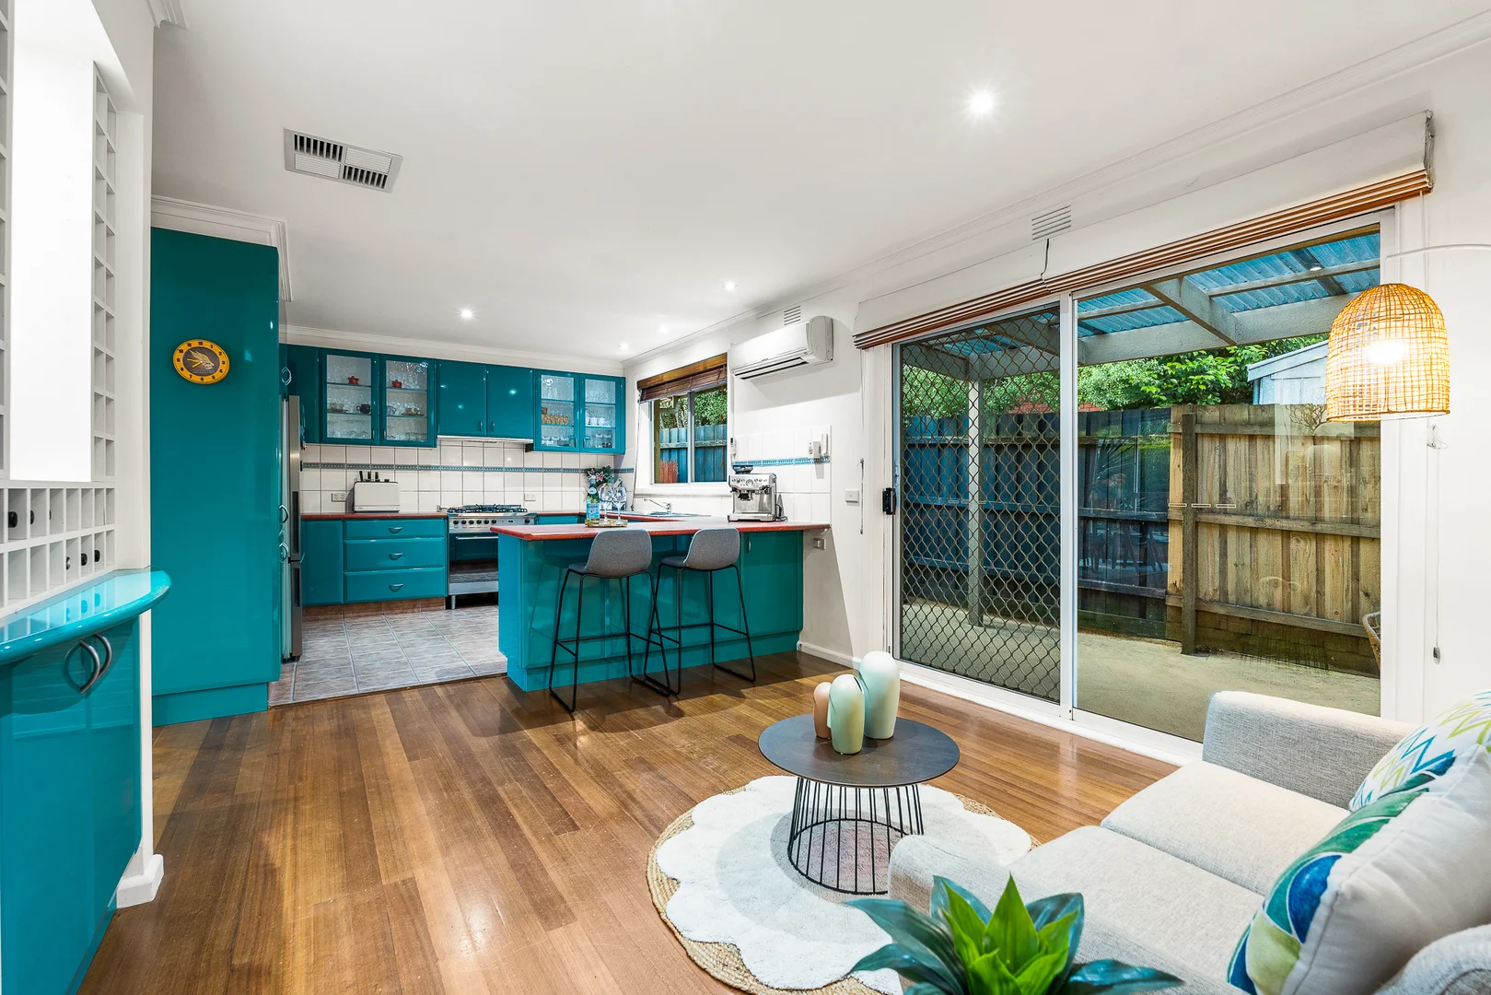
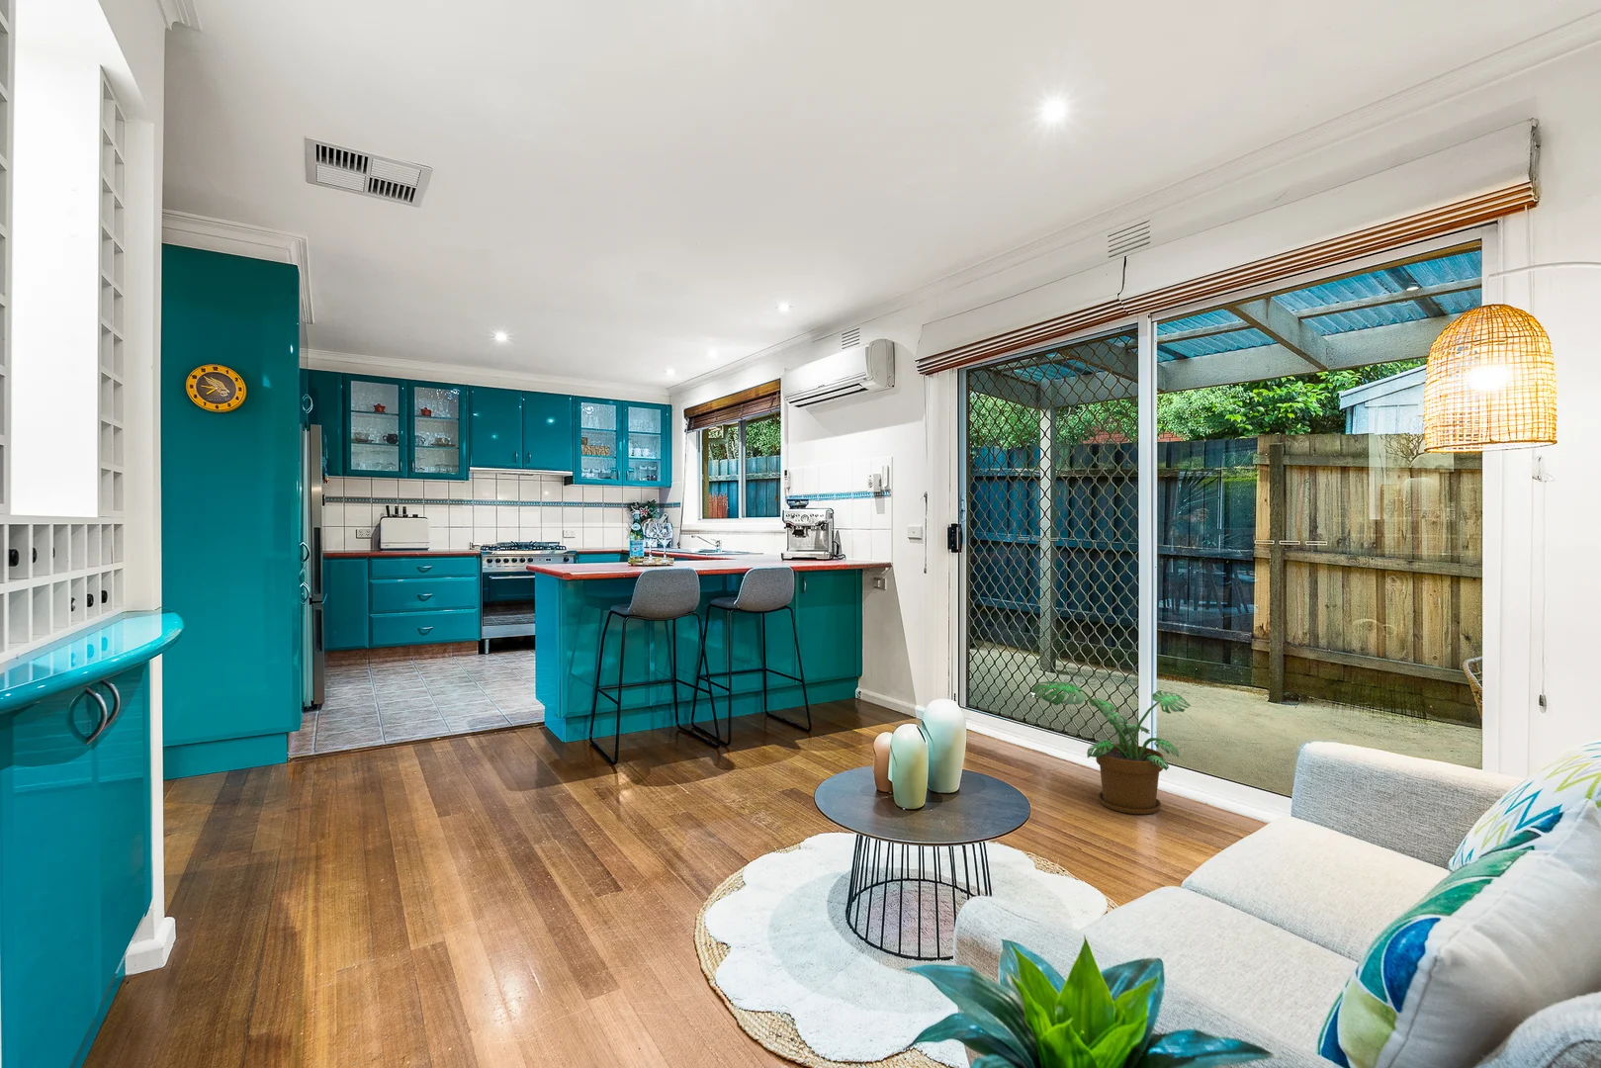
+ potted plant [1029,681,1192,815]
